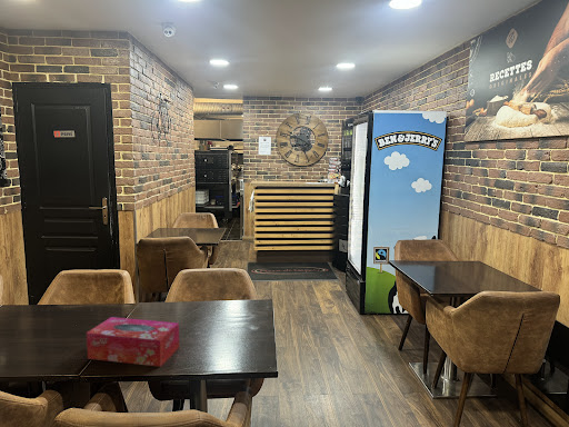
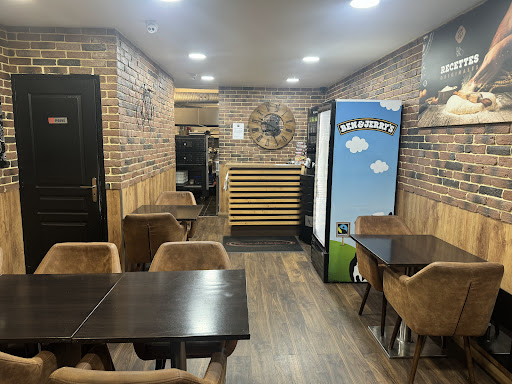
- tissue box [86,316,180,368]
